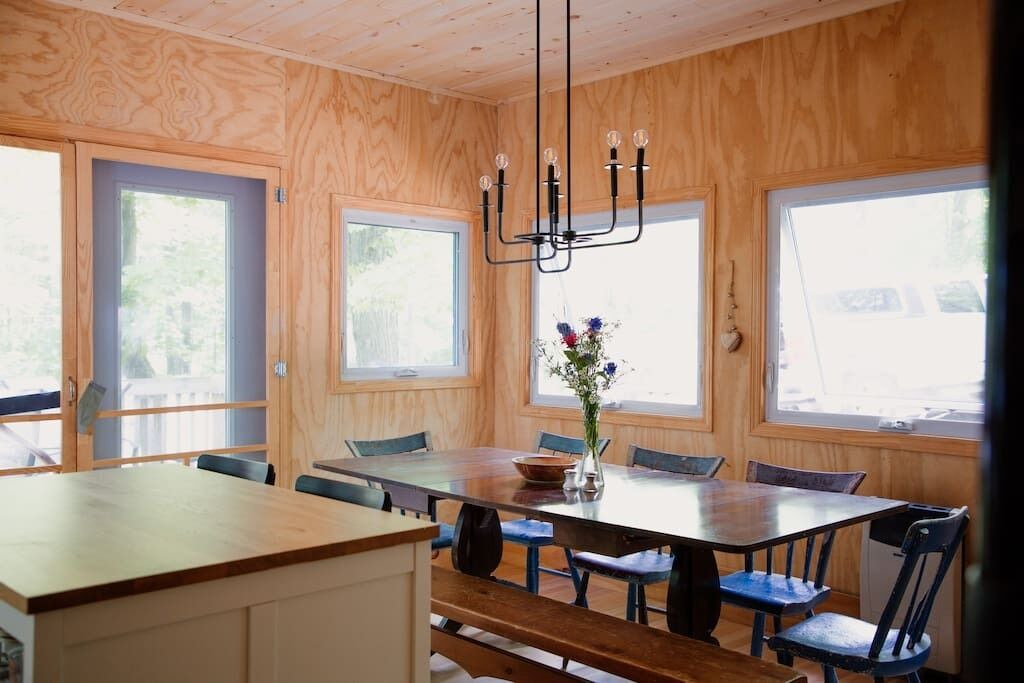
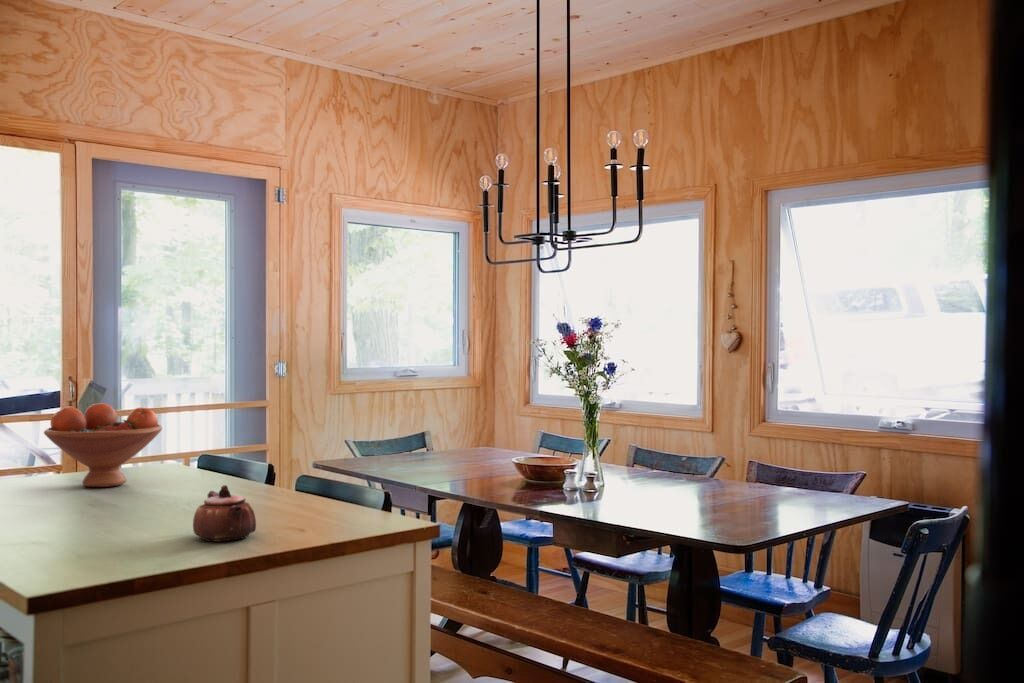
+ teapot [192,484,257,543]
+ fruit bowl [43,402,163,488]
